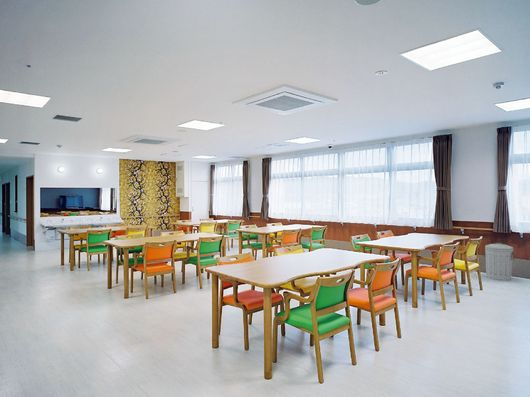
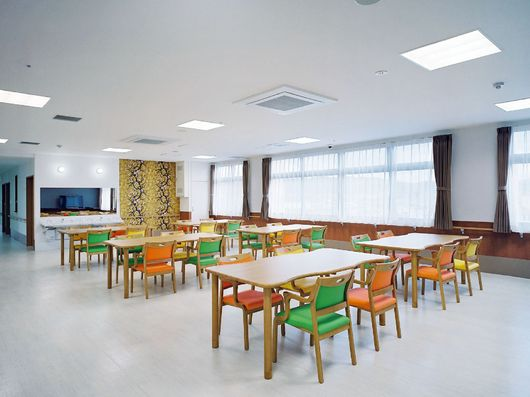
- trash can [483,242,515,281]
